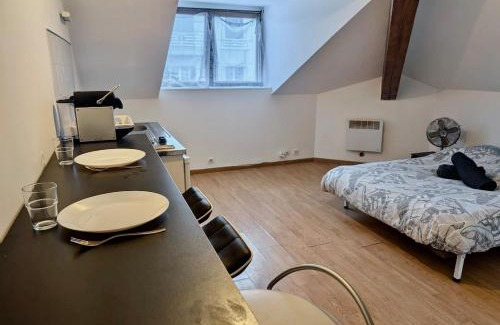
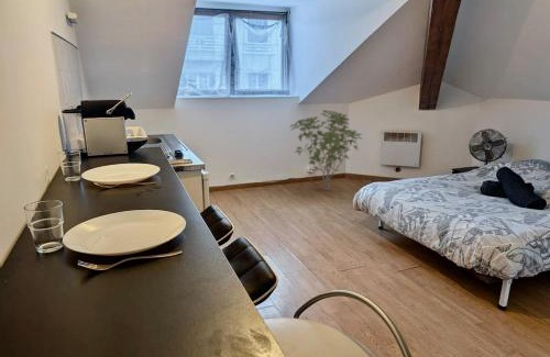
+ shrub [288,109,363,191]
